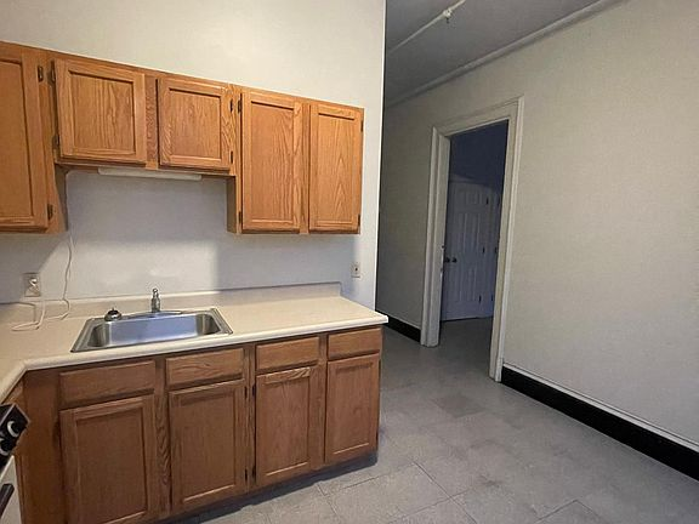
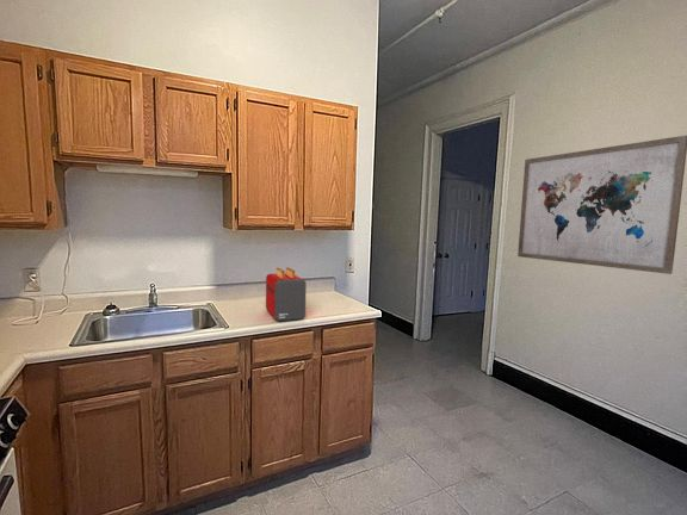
+ wall art [516,135,687,275]
+ toaster [265,266,308,322]
